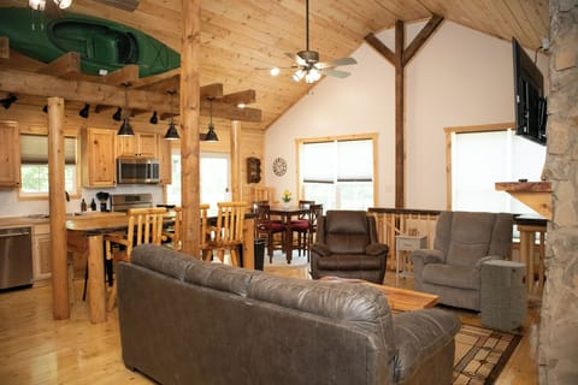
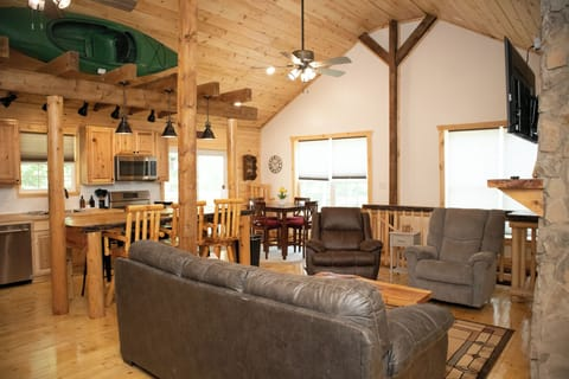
- air purifier [477,259,529,332]
